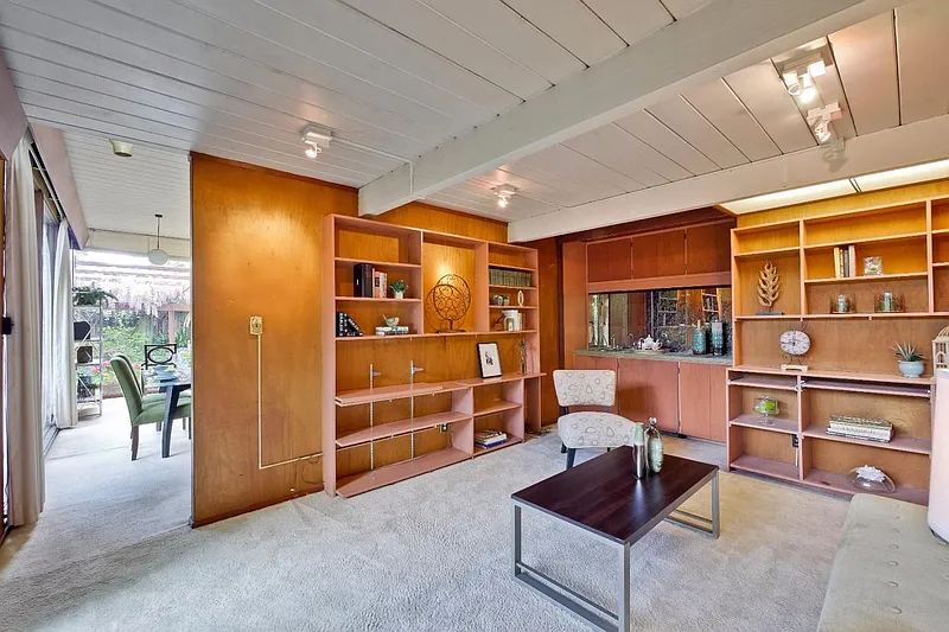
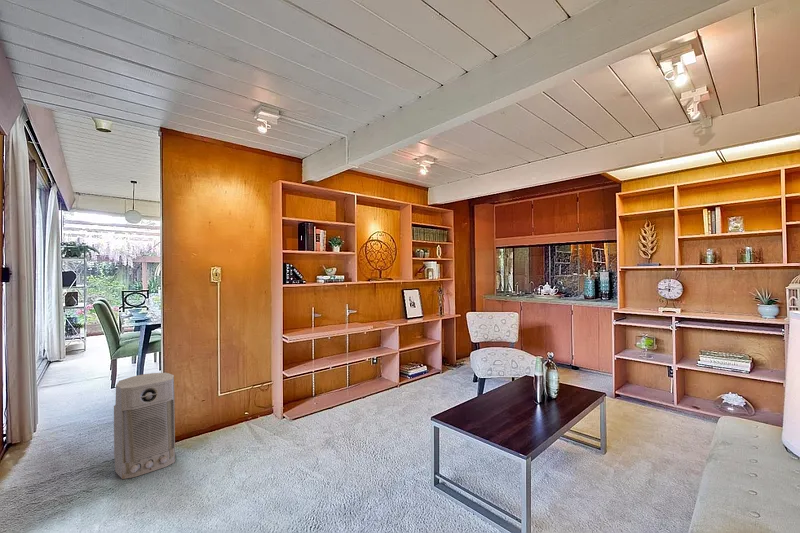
+ air purifier [113,372,176,480]
